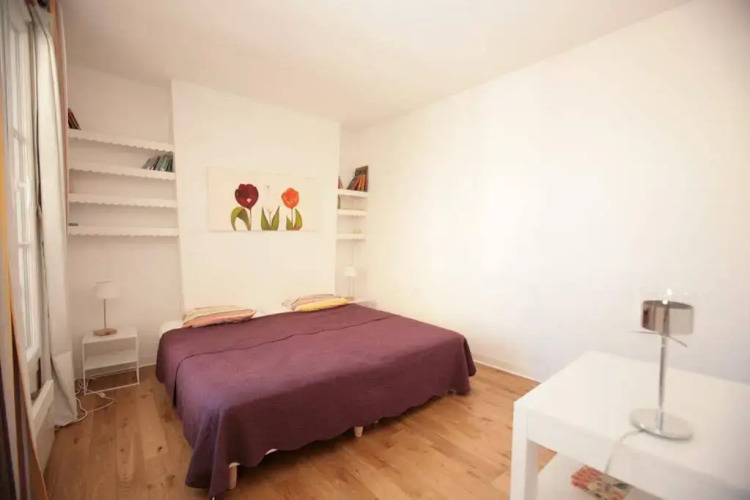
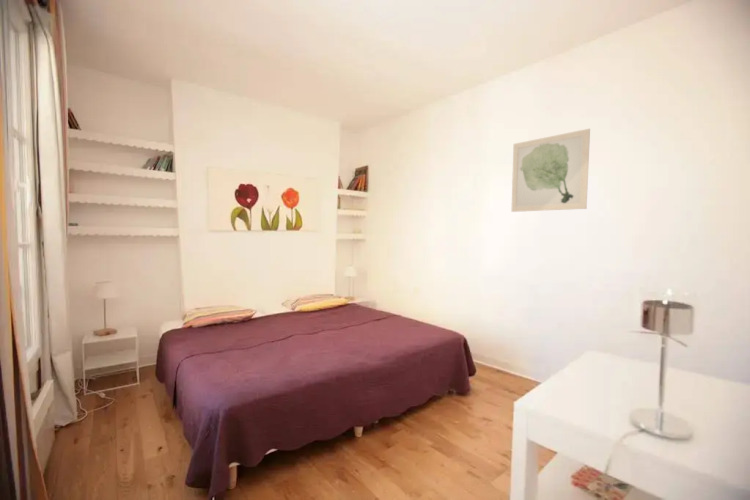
+ wall art [510,128,591,213]
